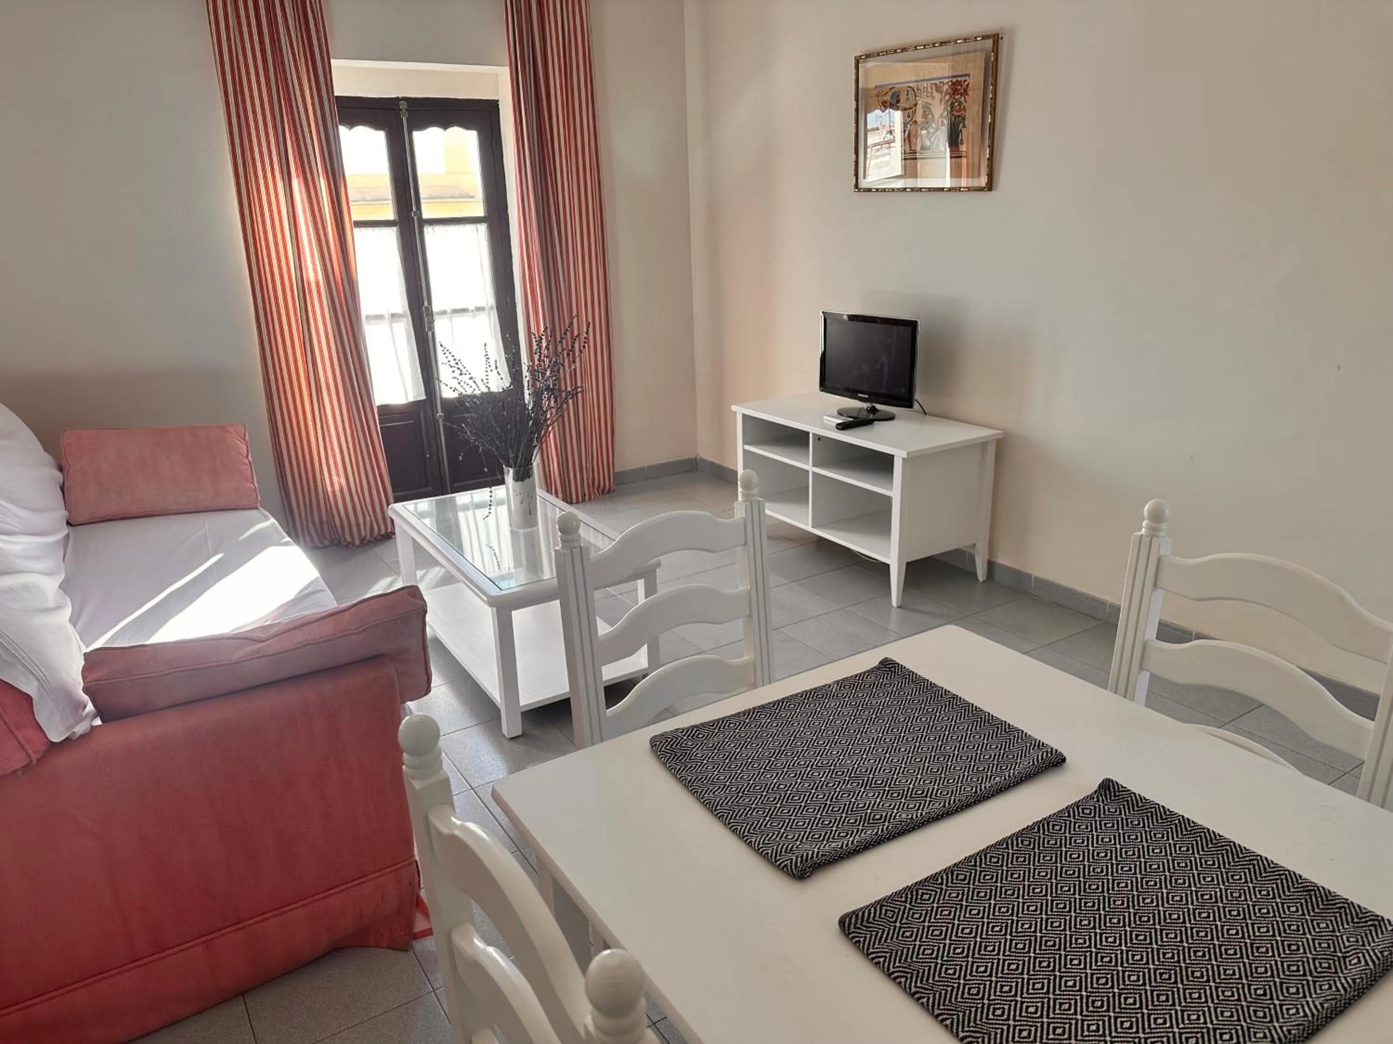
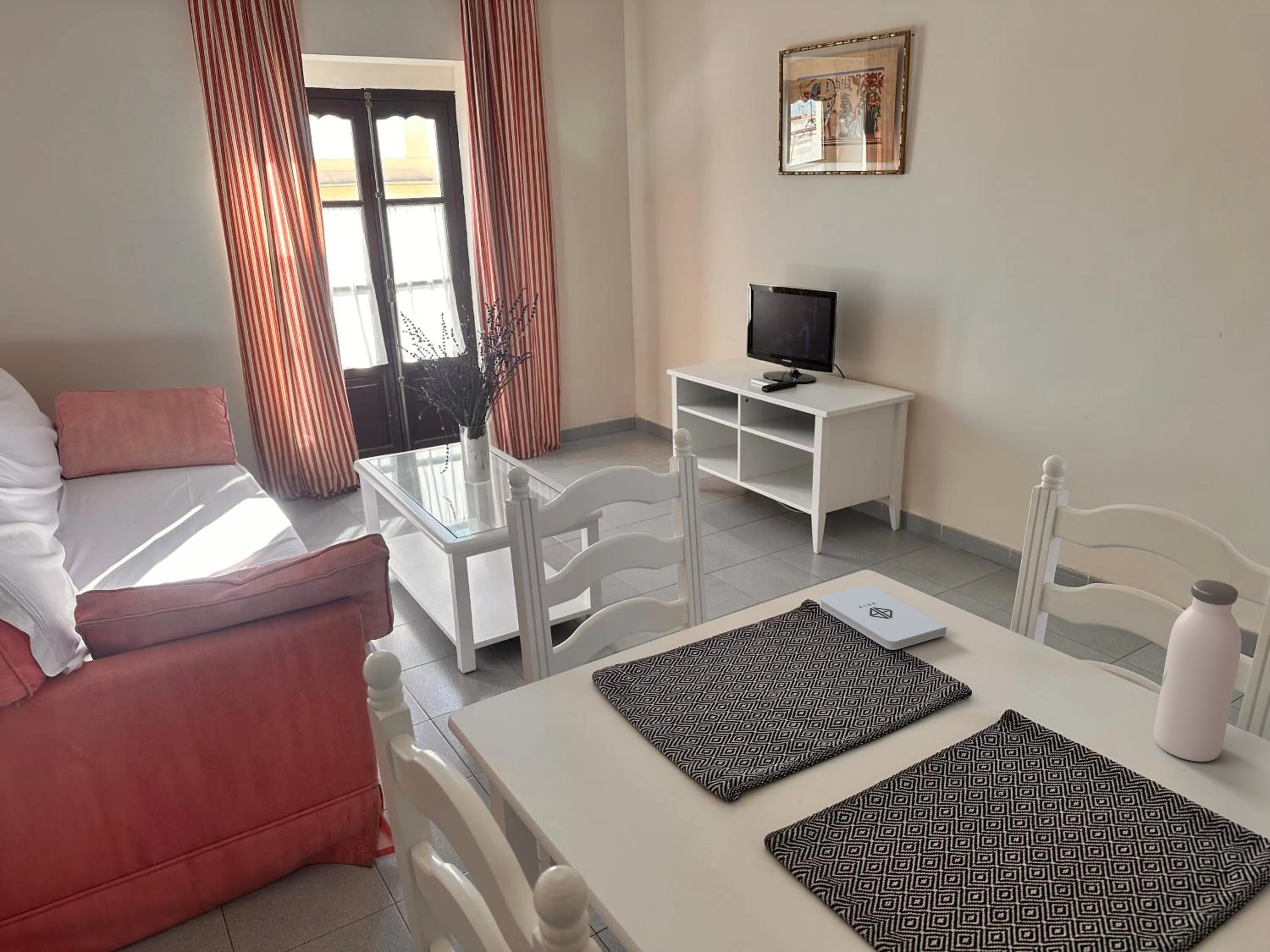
+ water bottle [1154,580,1242,762]
+ notepad [819,584,947,650]
